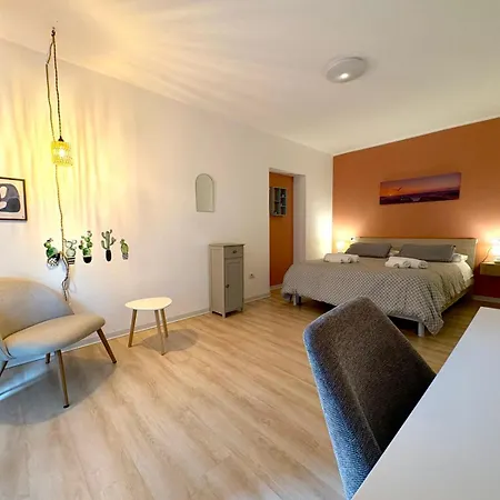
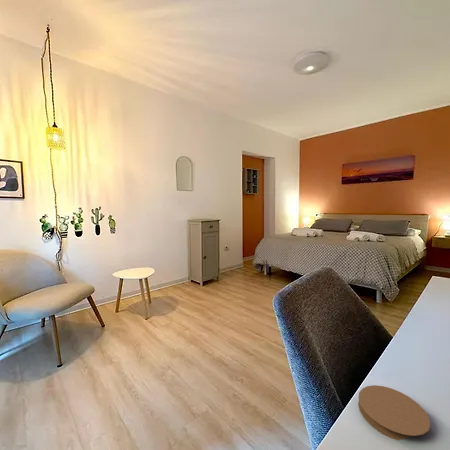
+ coaster [357,384,431,441]
